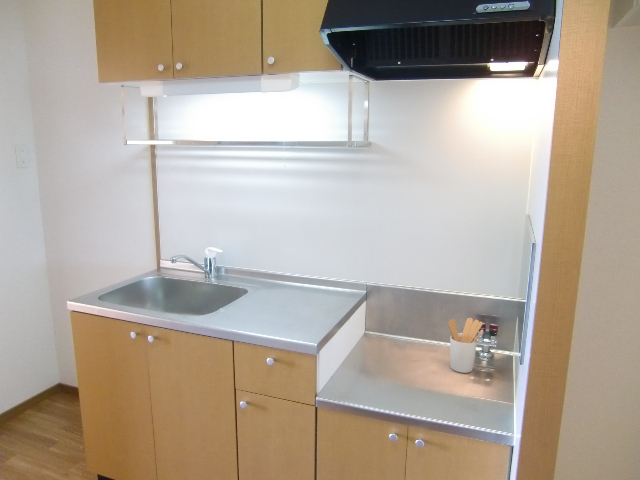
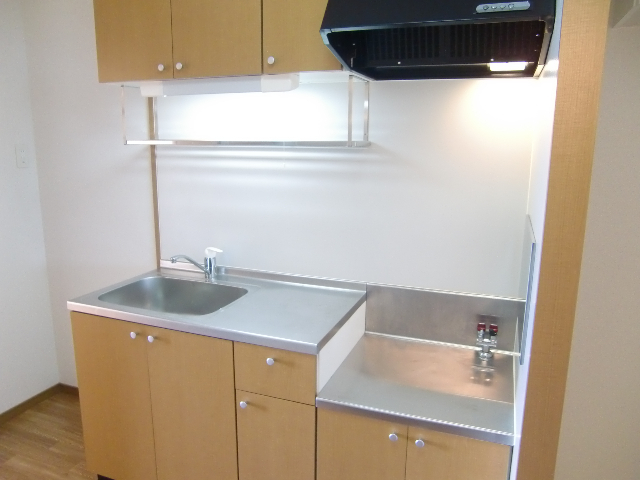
- utensil holder [447,317,484,374]
